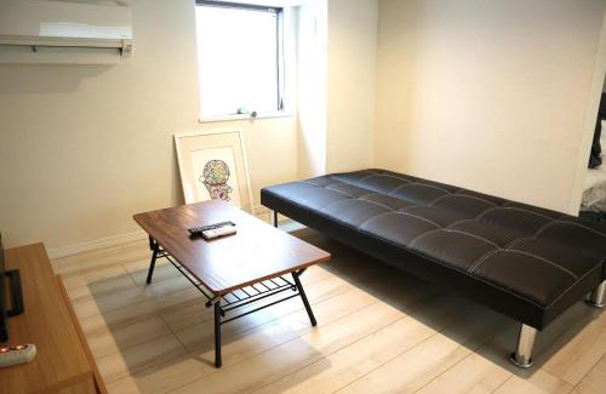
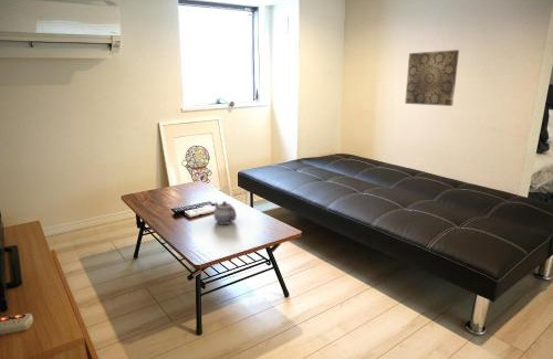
+ wall art [404,49,460,107]
+ teapot [212,200,238,225]
